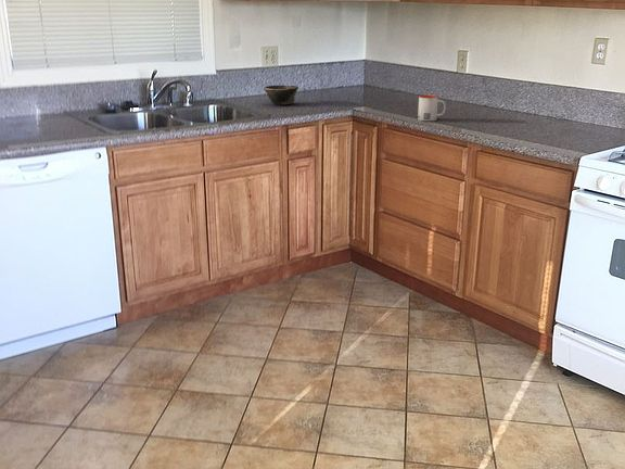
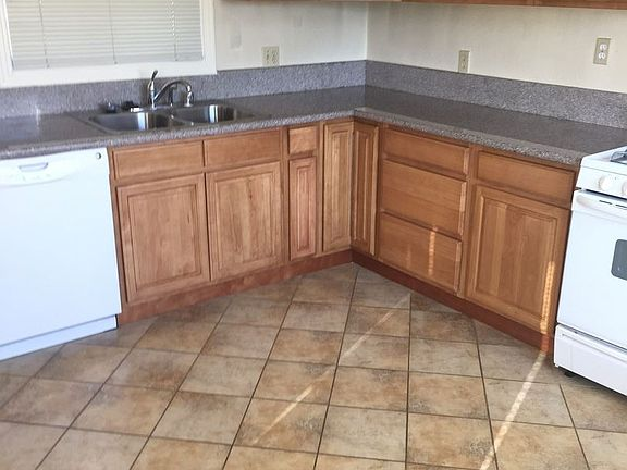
- mug [417,94,447,122]
- bowl [263,85,299,106]
